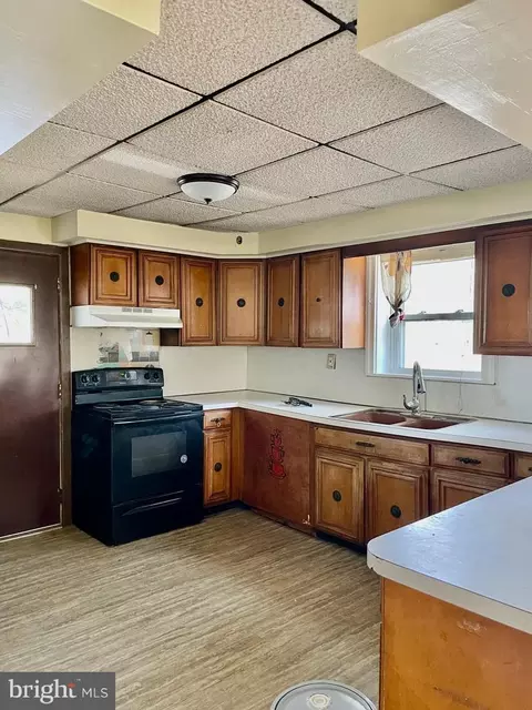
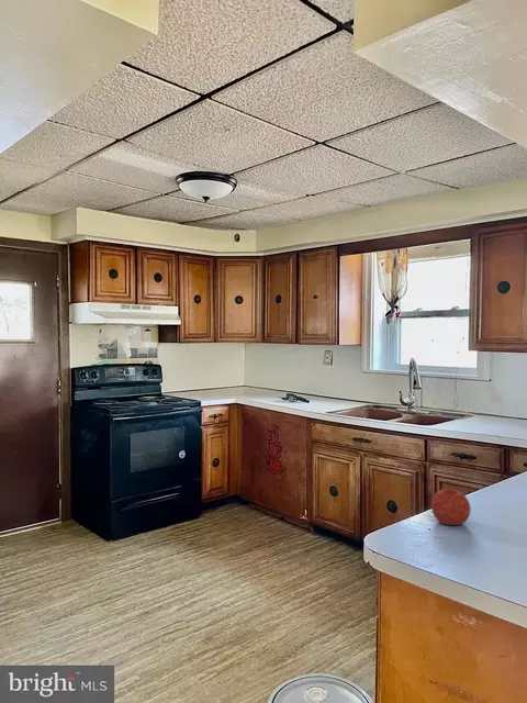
+ fruit [430,486,472,526]
